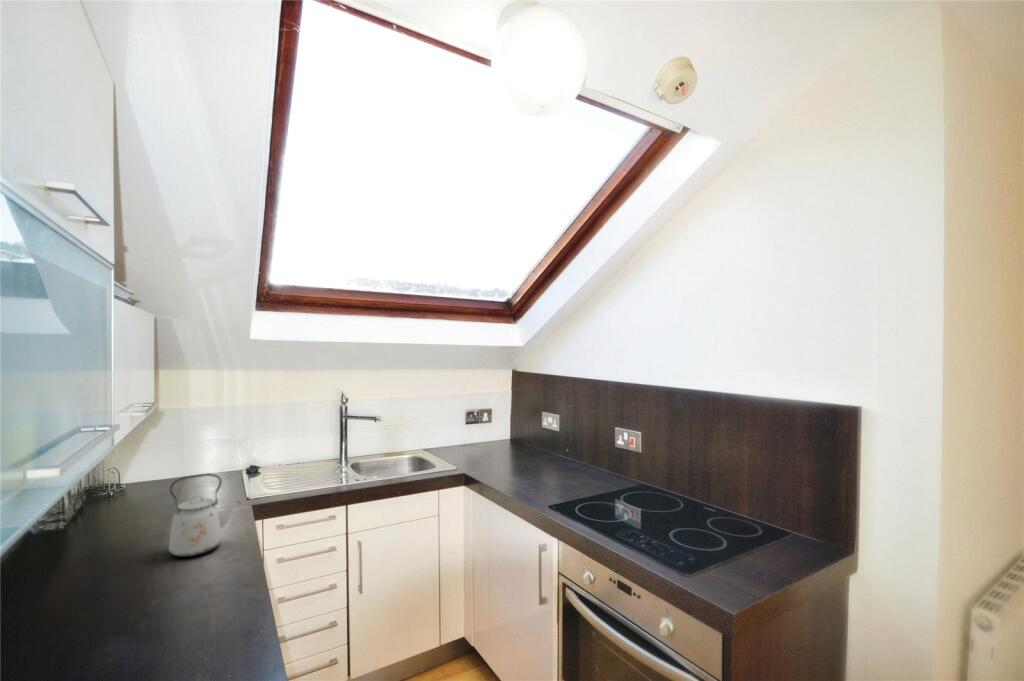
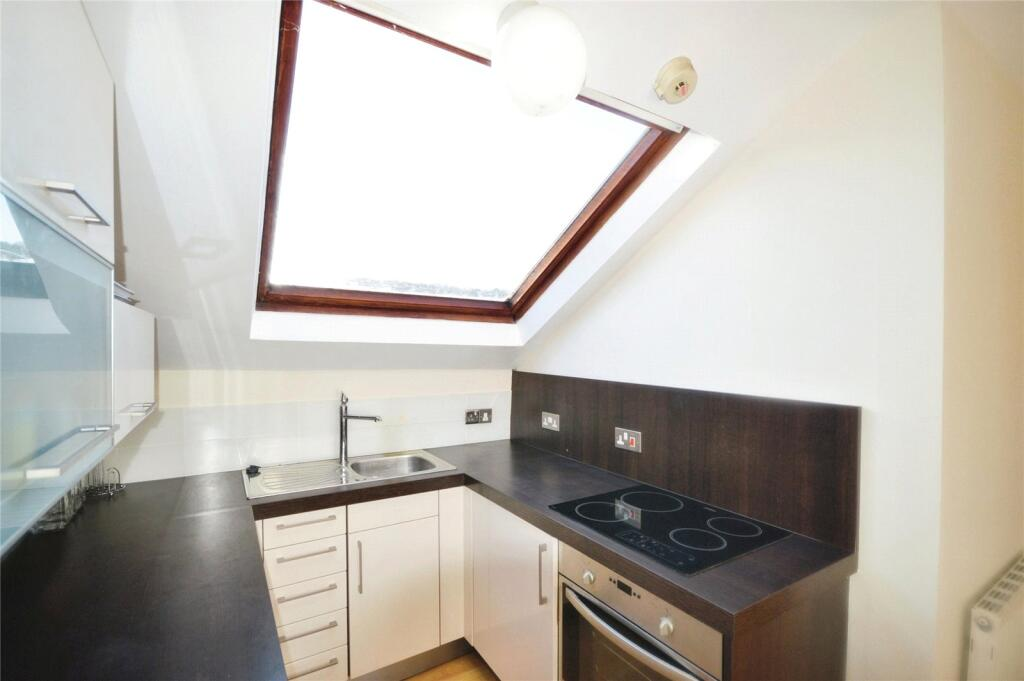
- kettle [168,472,242,558]
